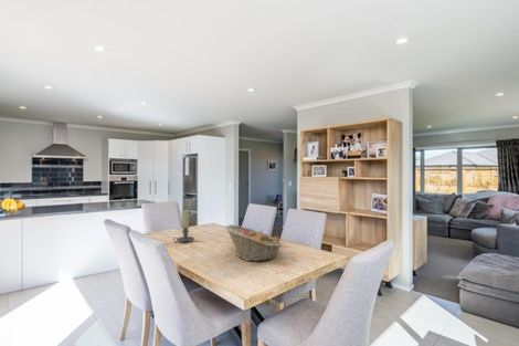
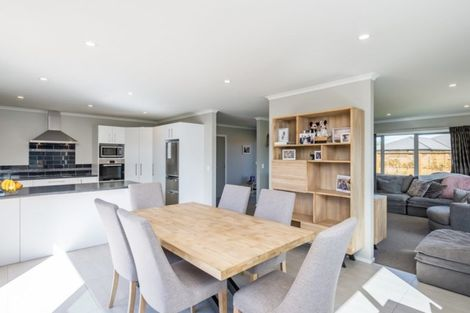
- fruit basket [225,223,284,263]
- candle holder [172,209,195,243]
